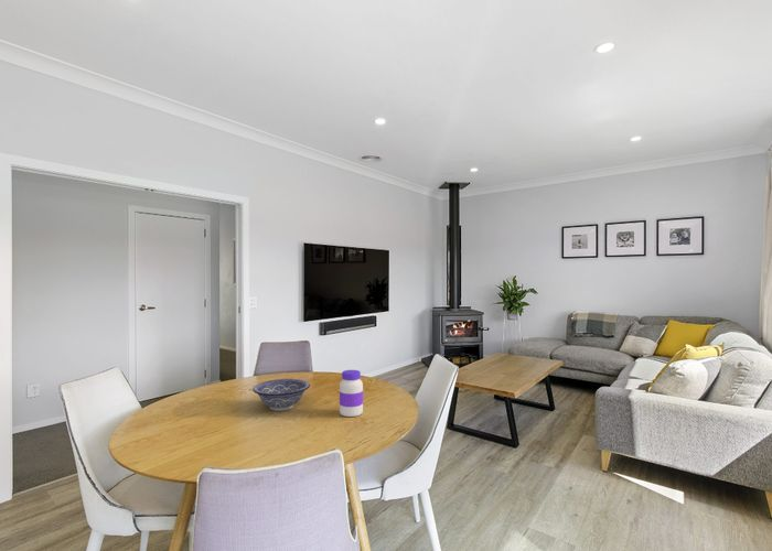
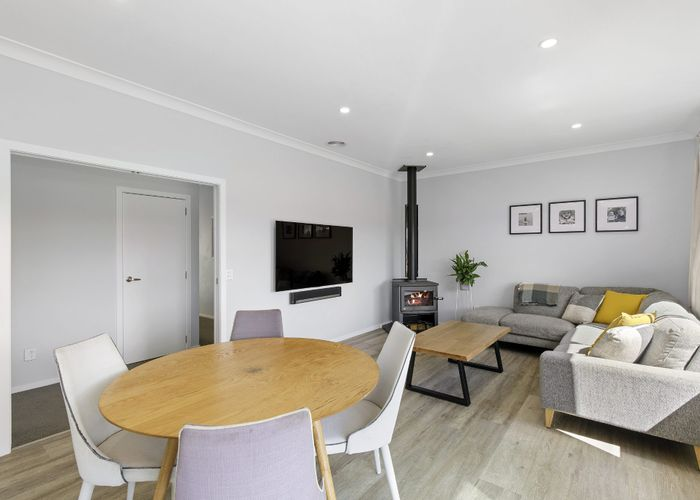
- decorative bowl [251,378,311,412]
- jar [339,369,364,418]
